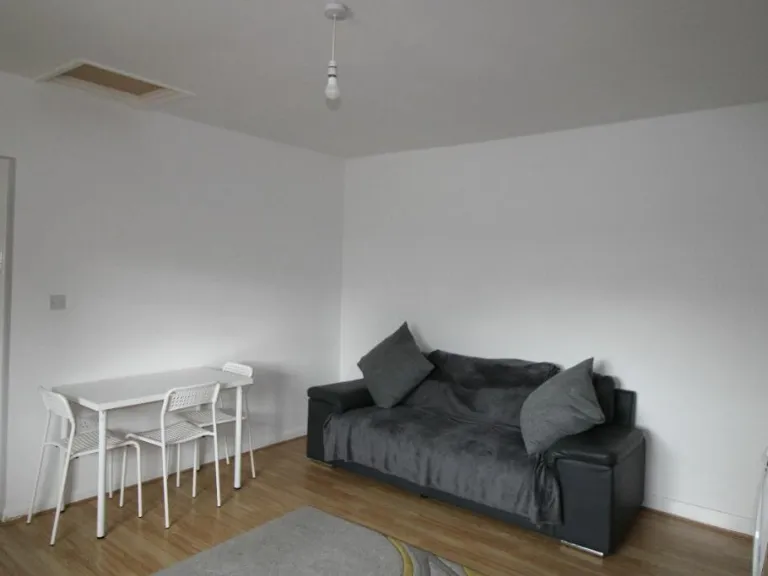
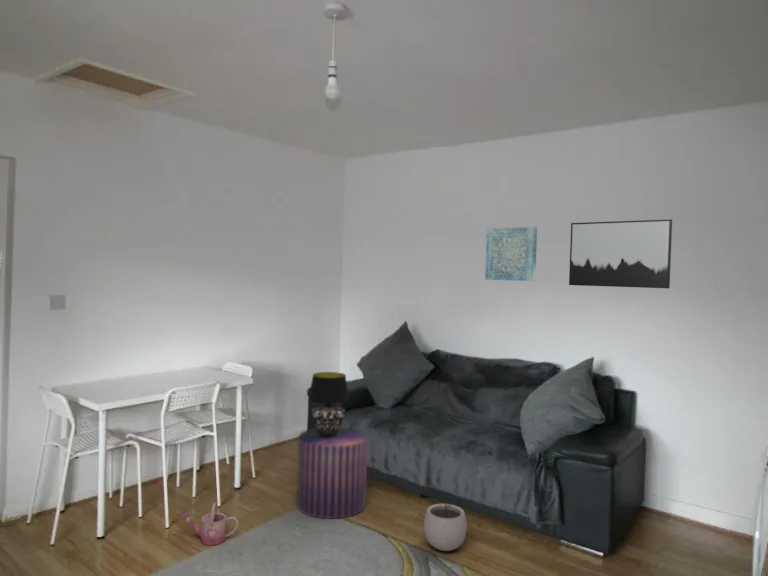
+ table lamp [307,371,350,438]
+ watering can [178,502,239,547]
+ wall art [568,218,673,289]
+ plant pot [423,495,468,552]
+ stool [296,426,369,520]
+ wall art [484,226,538,282]
